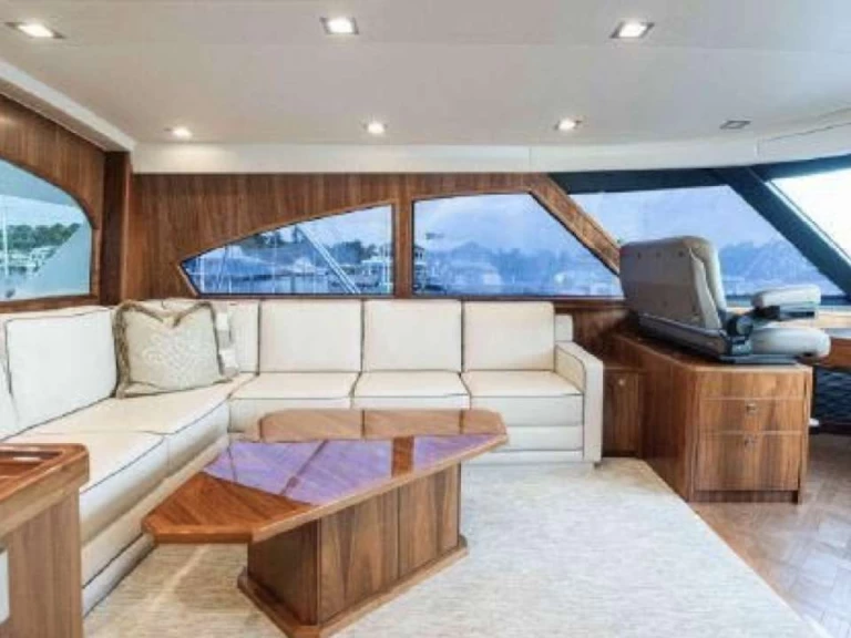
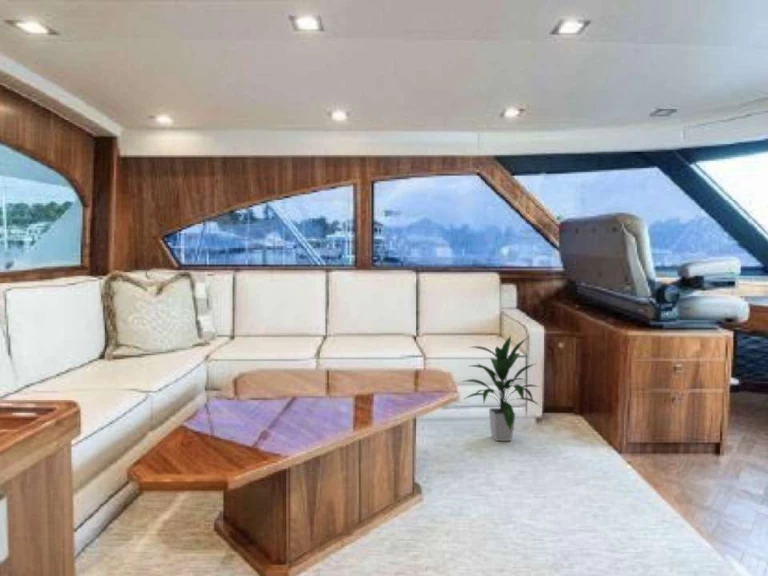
+ indoor plant [459,334,541,442]
